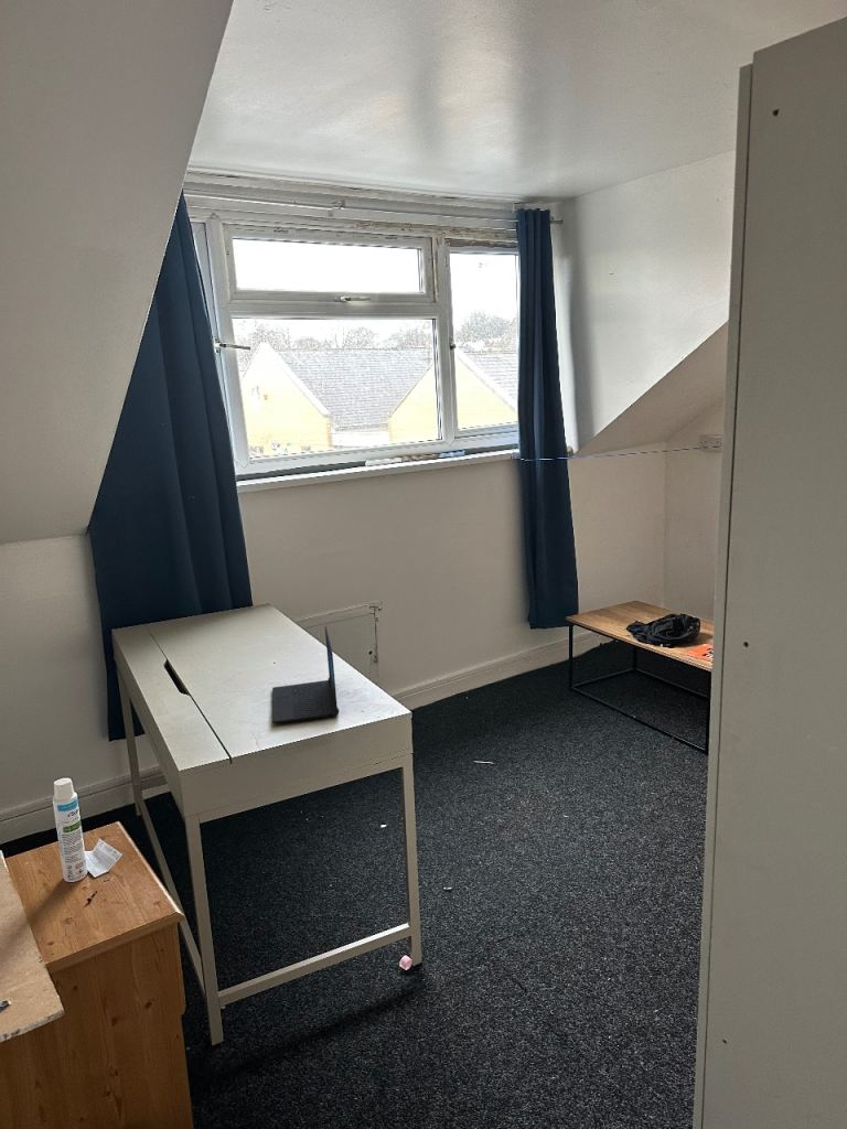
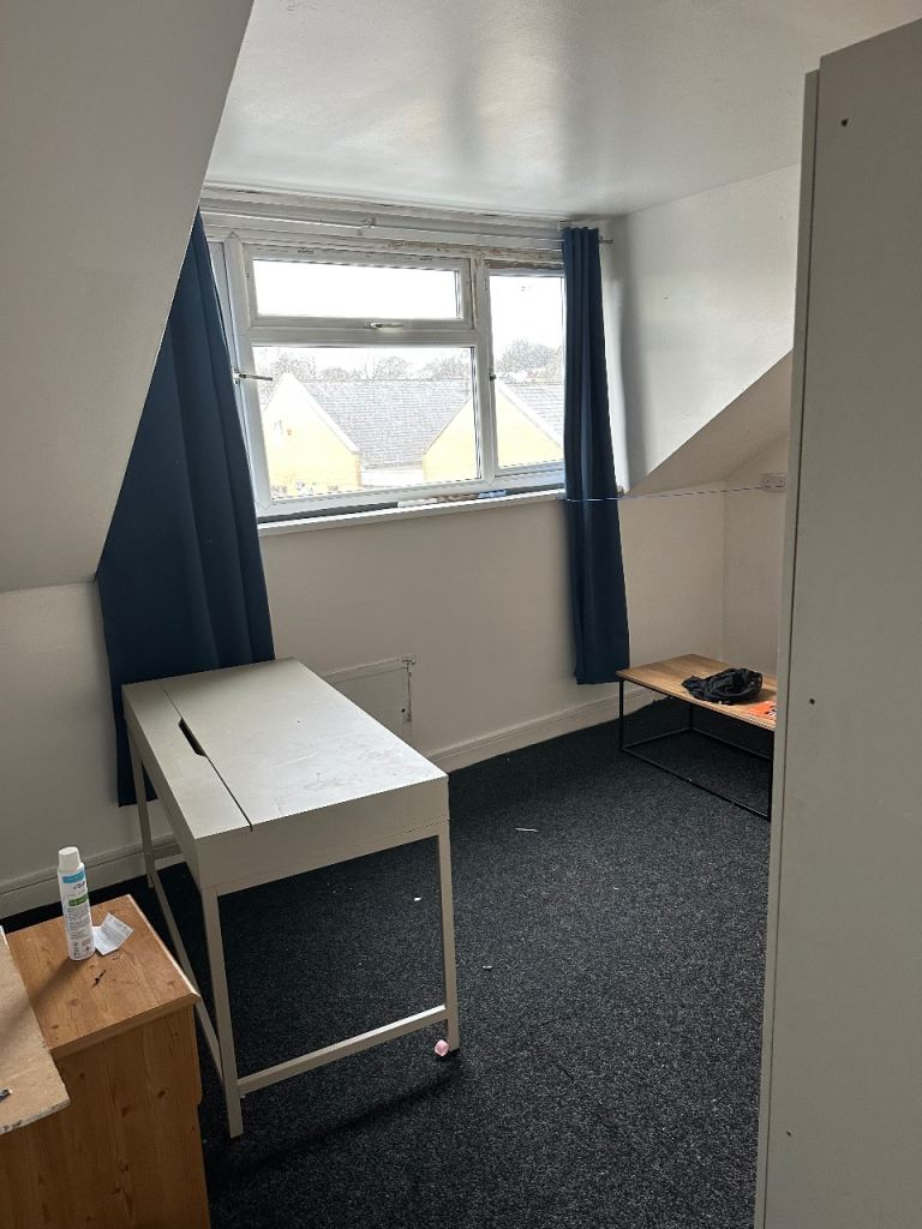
- laptop [271,625,340,724]
